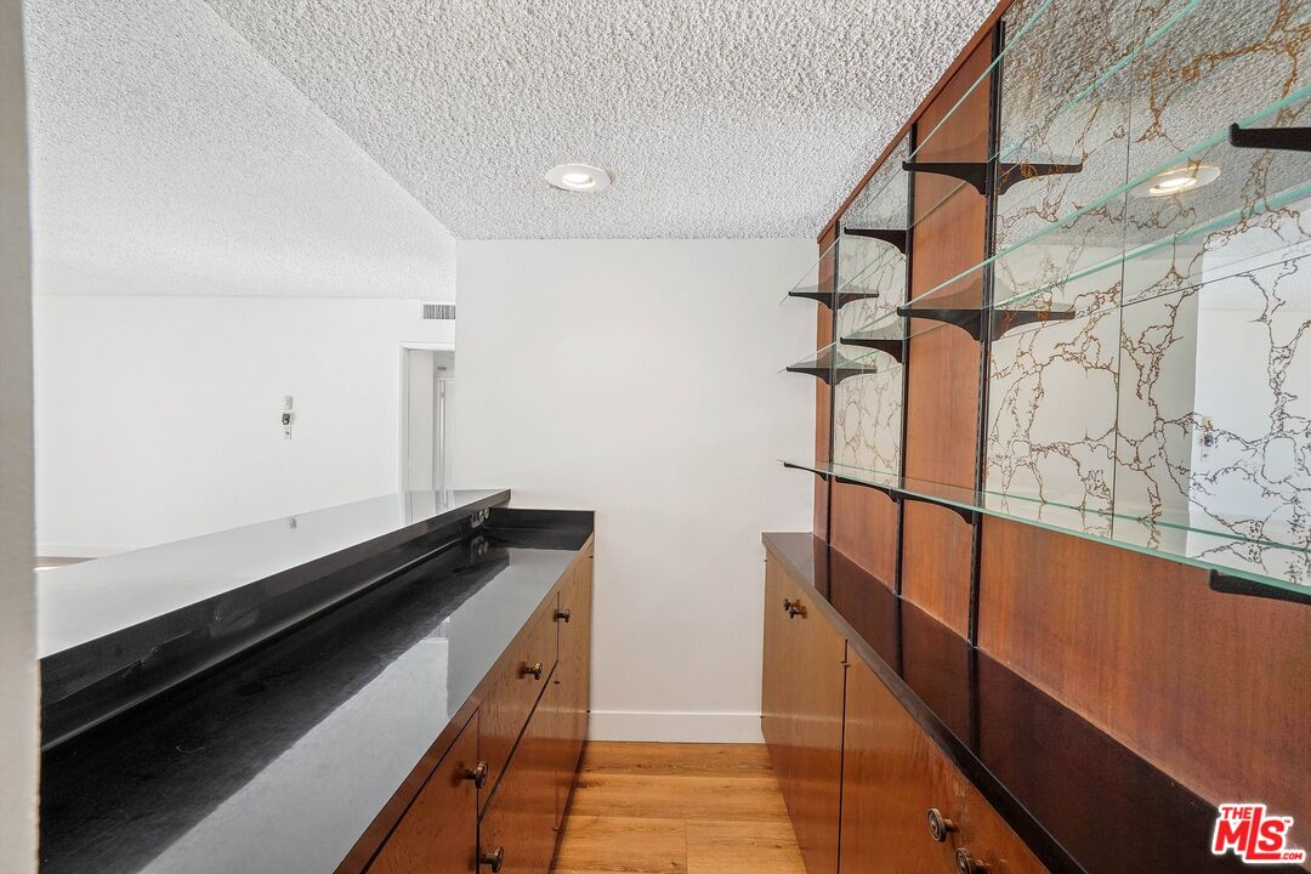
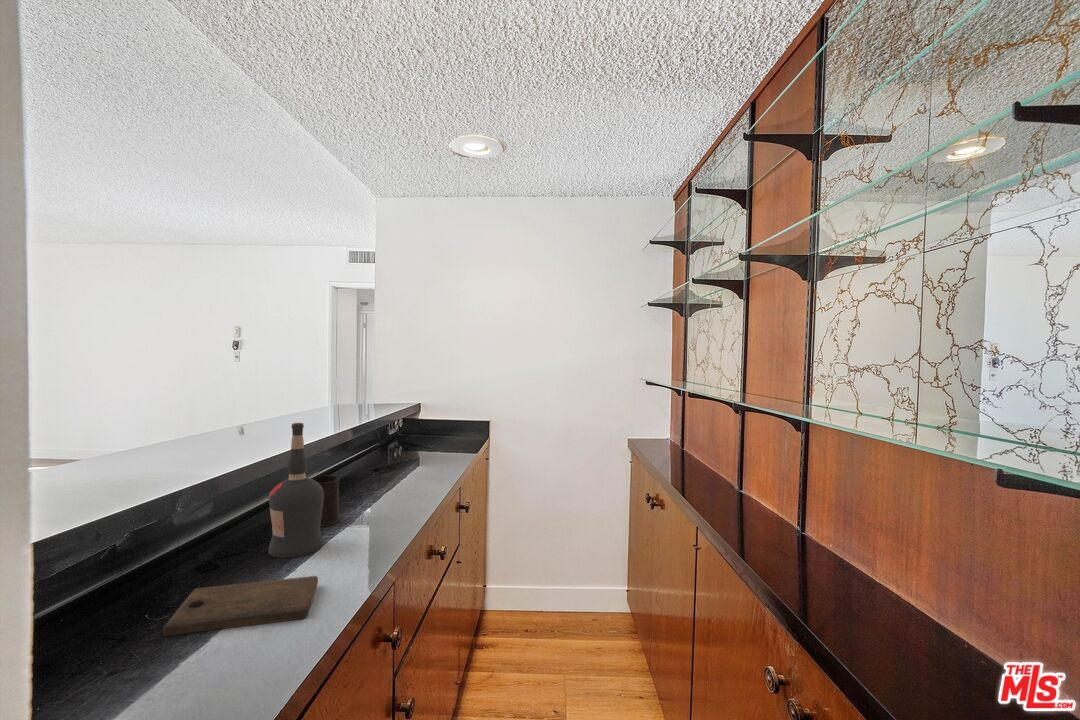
+ cup [310,475,340,528]
+ liquor bottle [267,422,325,559]
+ cutting board [162,575,319,637]
